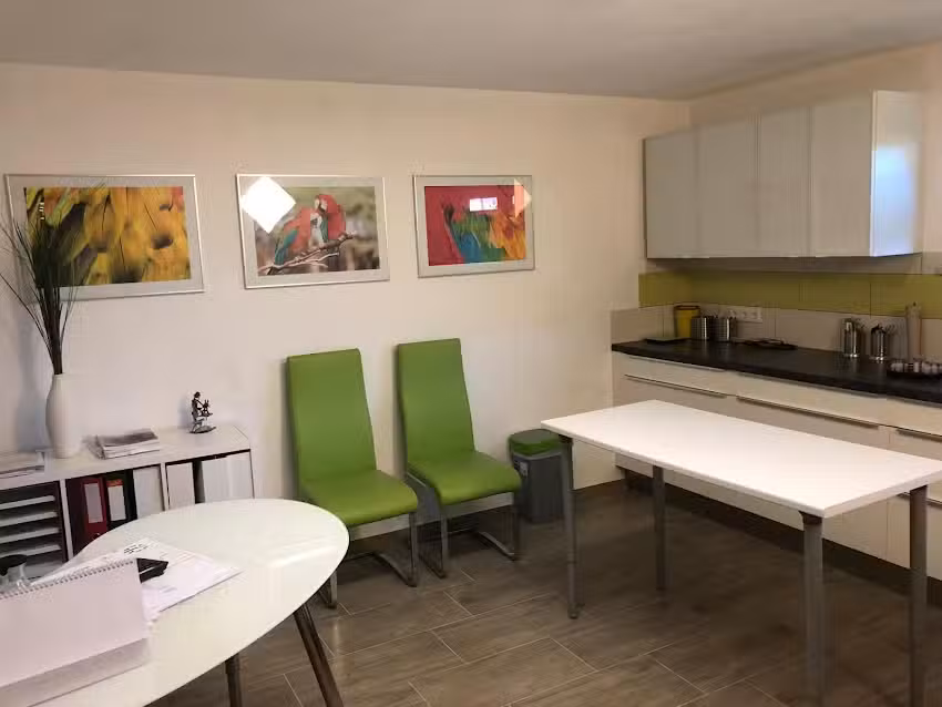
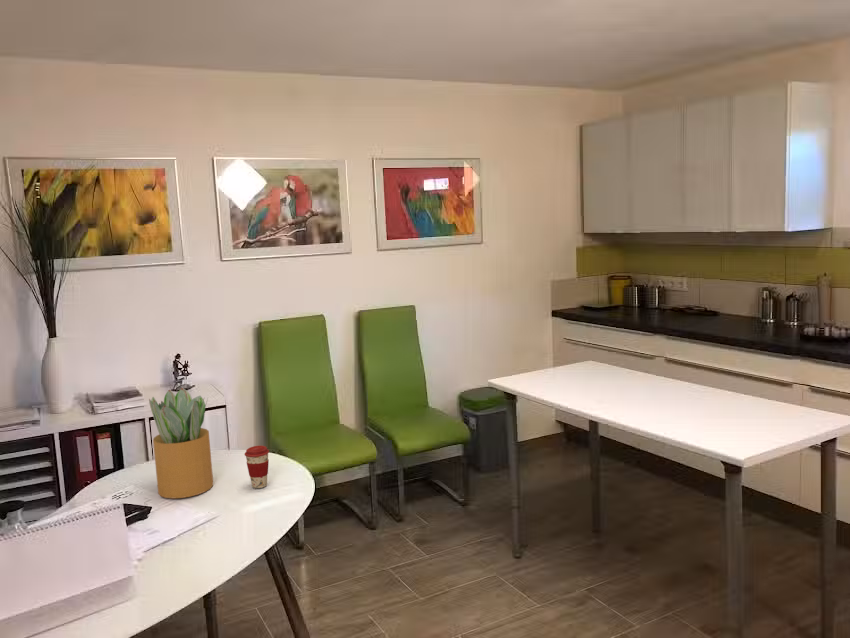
+ coffee cup [244,445,270,489]
+ potted plant [148,387,214,499]
